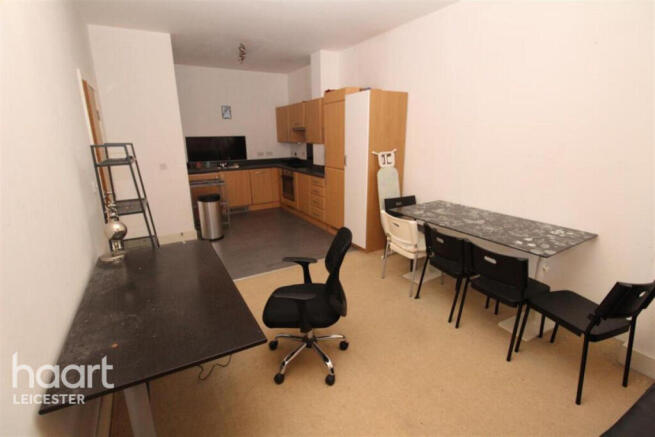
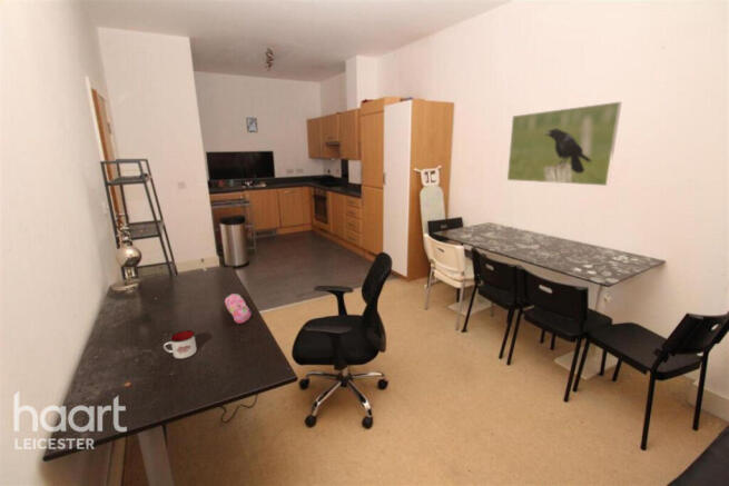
+ mug [162,329,198,359]
+ pencil case [224,292,253,325]
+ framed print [506,101,622,187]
